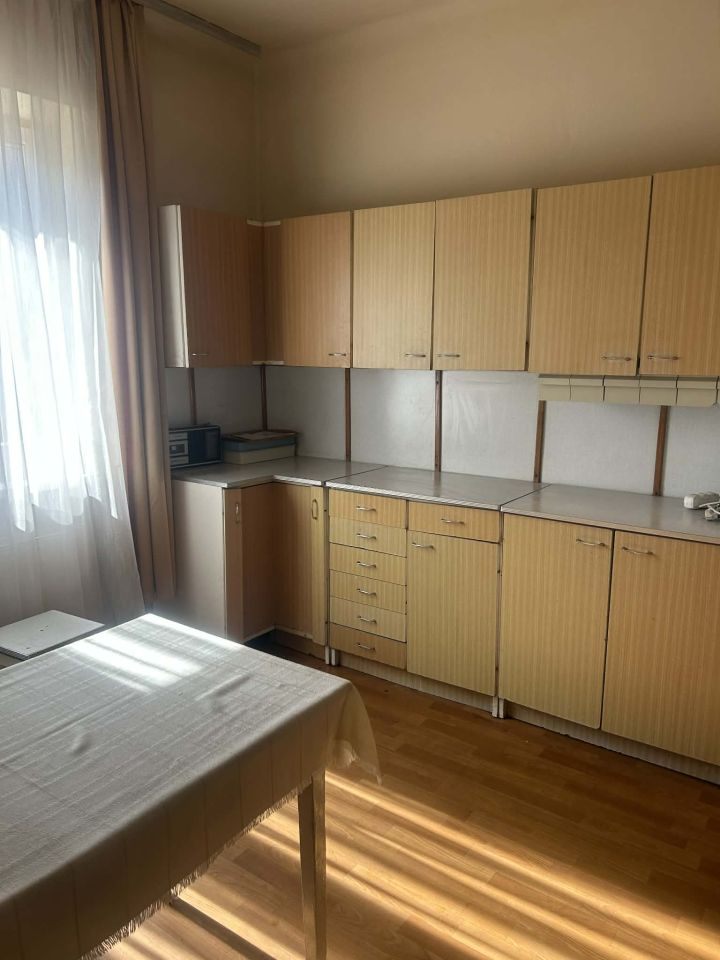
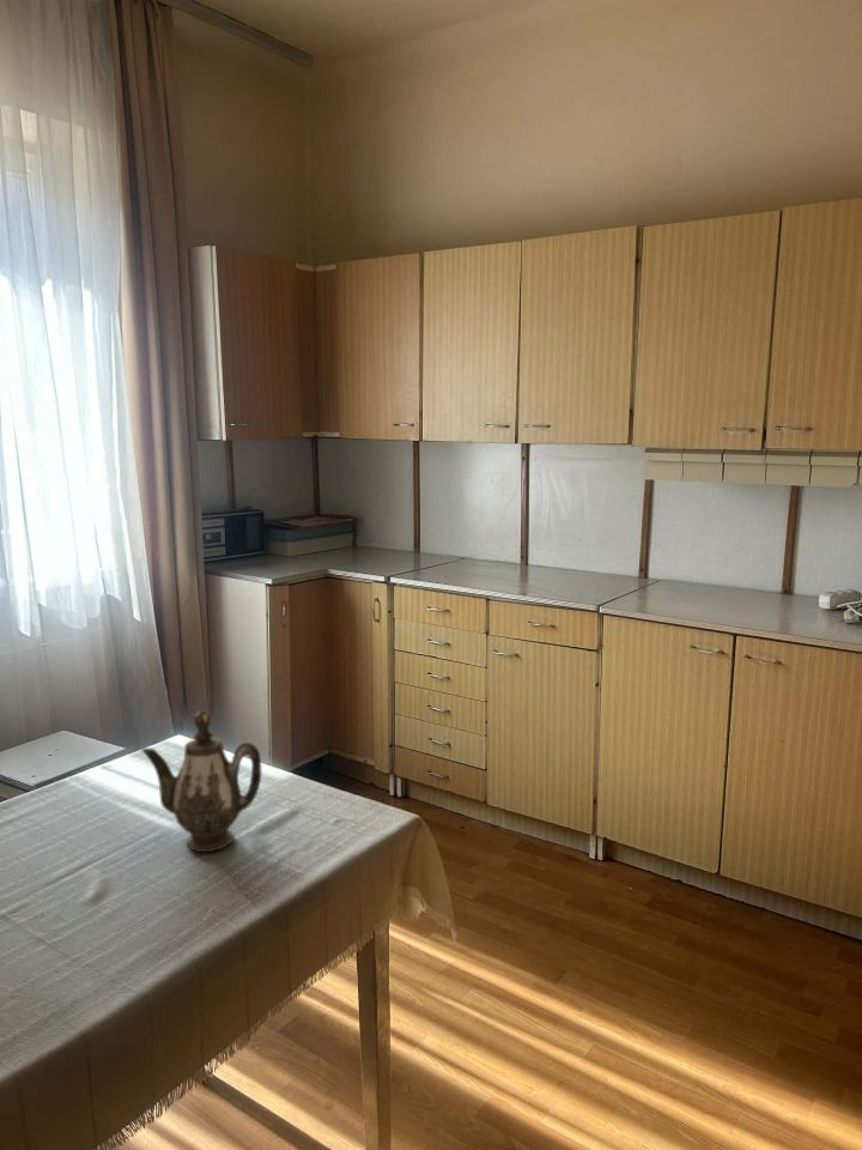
+ teapot [140,709,262,853]
